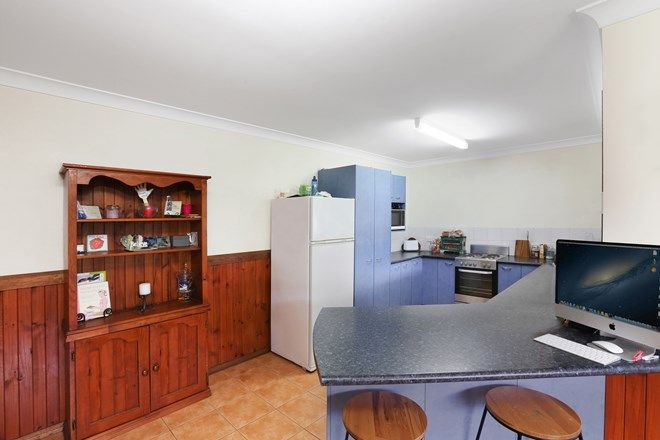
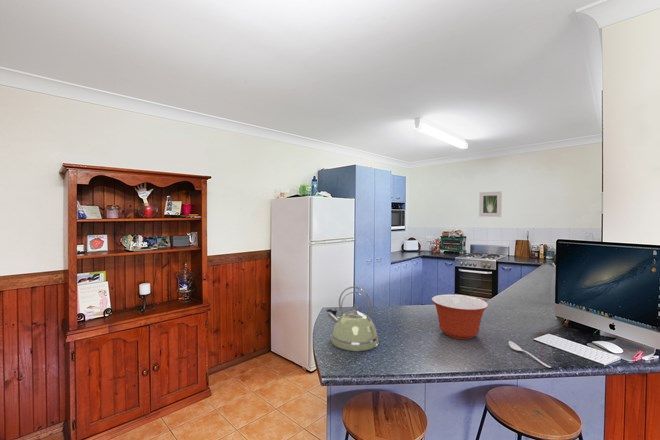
+ spoon [508,340,552,368]
+ mixing bowl [431,294,489,340]
+ kettle [325,285,380,352]
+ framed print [478,190,503,218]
